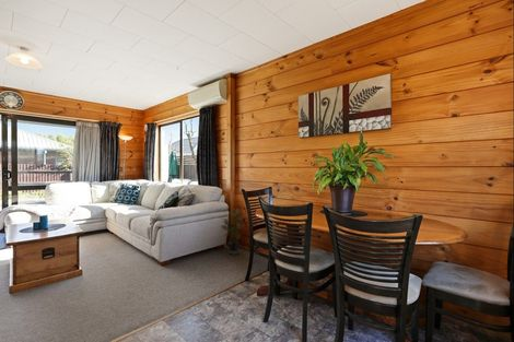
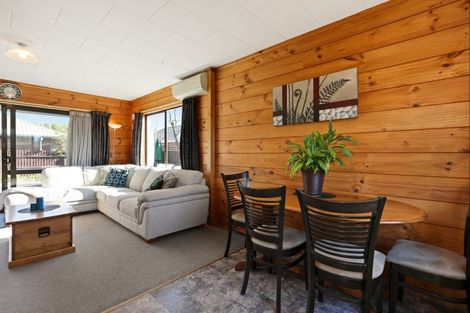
- potted plant [220,207,246,255]
